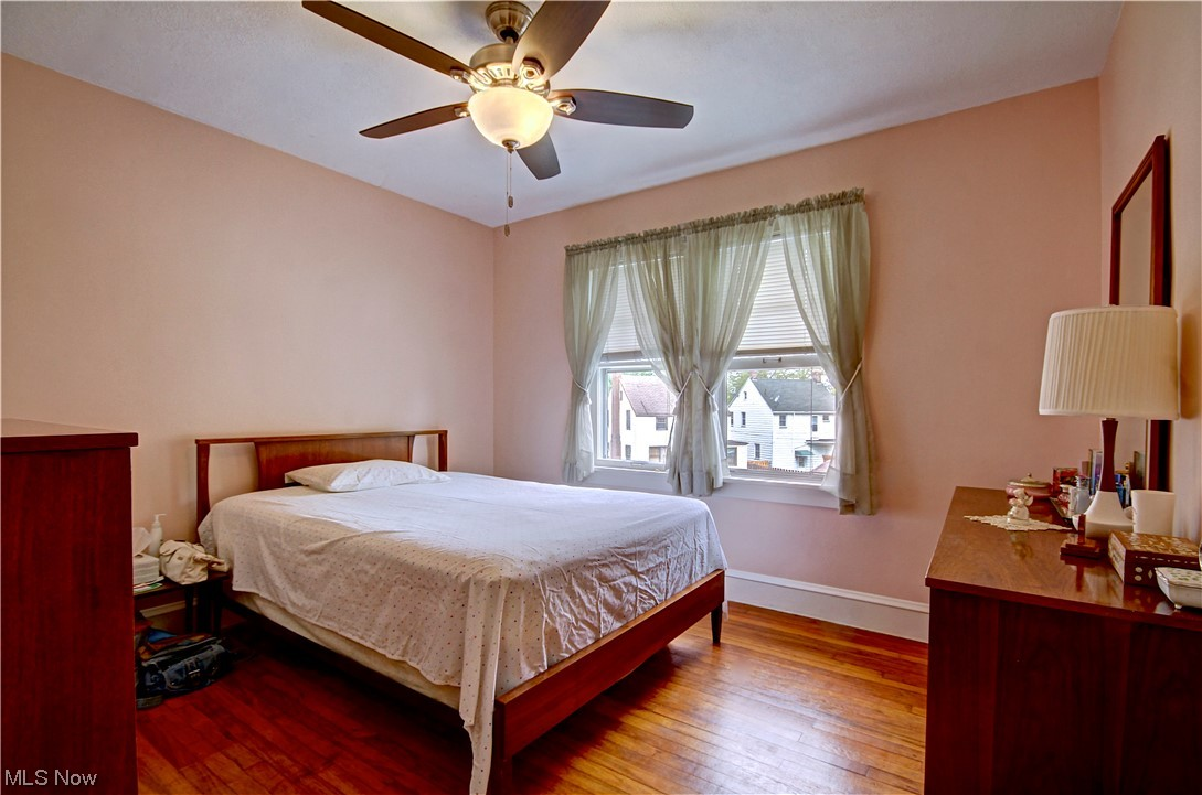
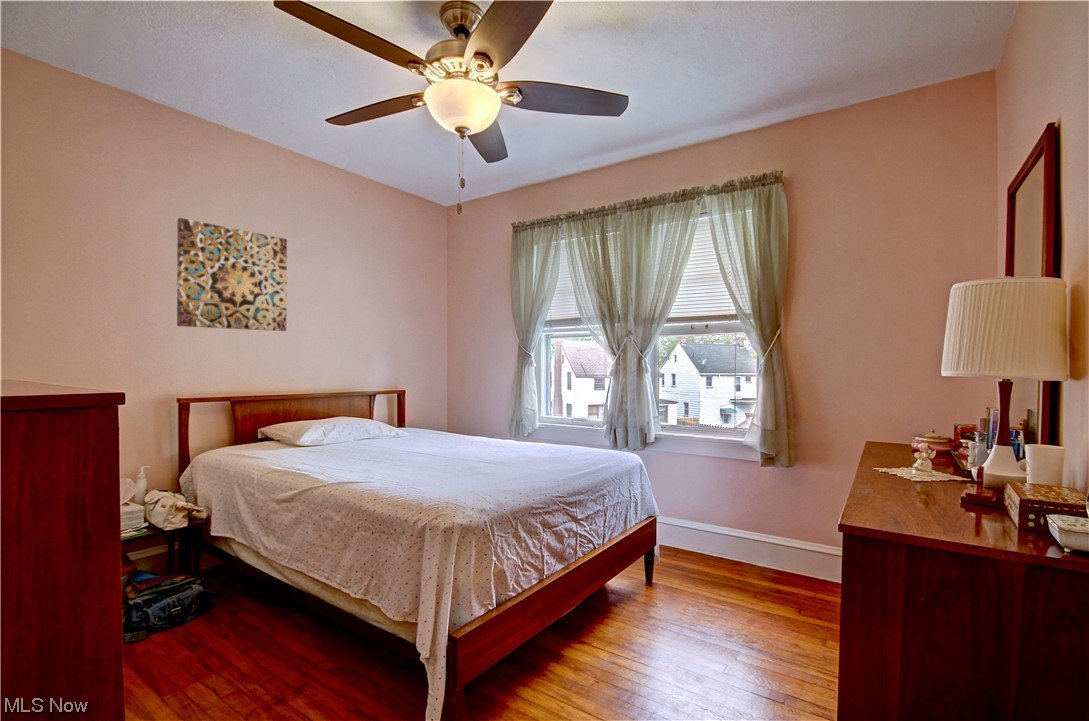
+ wall art [176,217,288,332]
